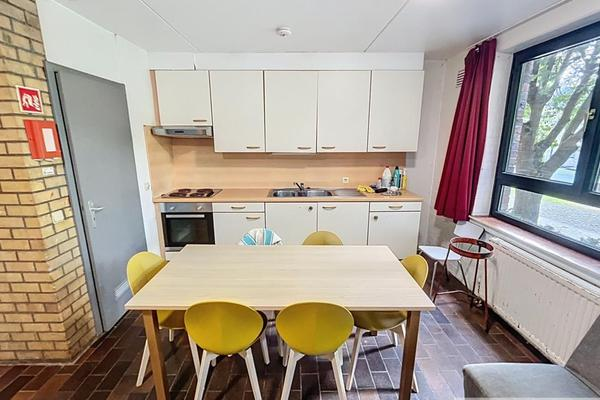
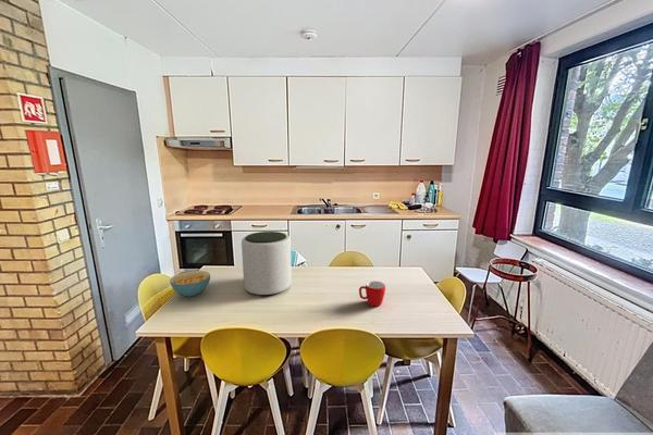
+ plant pot [241,231,293,296]
+ mug [358,281,386,307]
+ cereal bowl [169,270,211,298]
